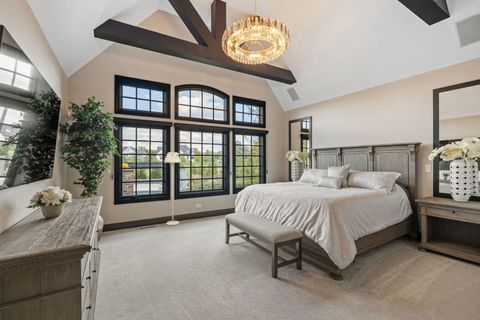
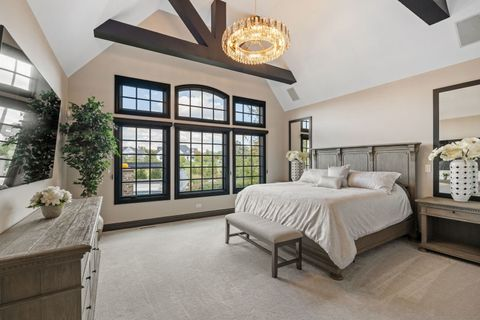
- floor lamp [163,151,182,226]
